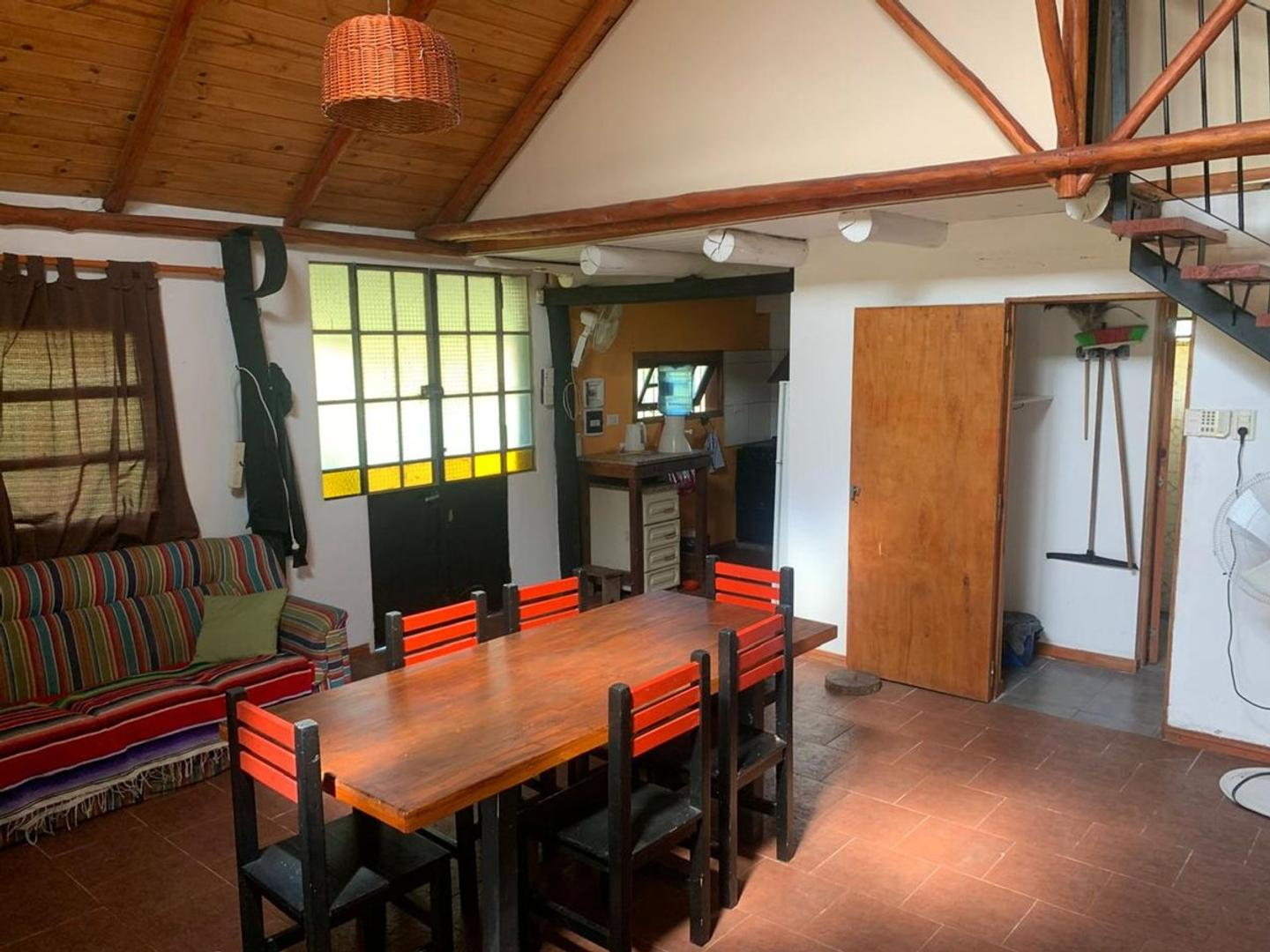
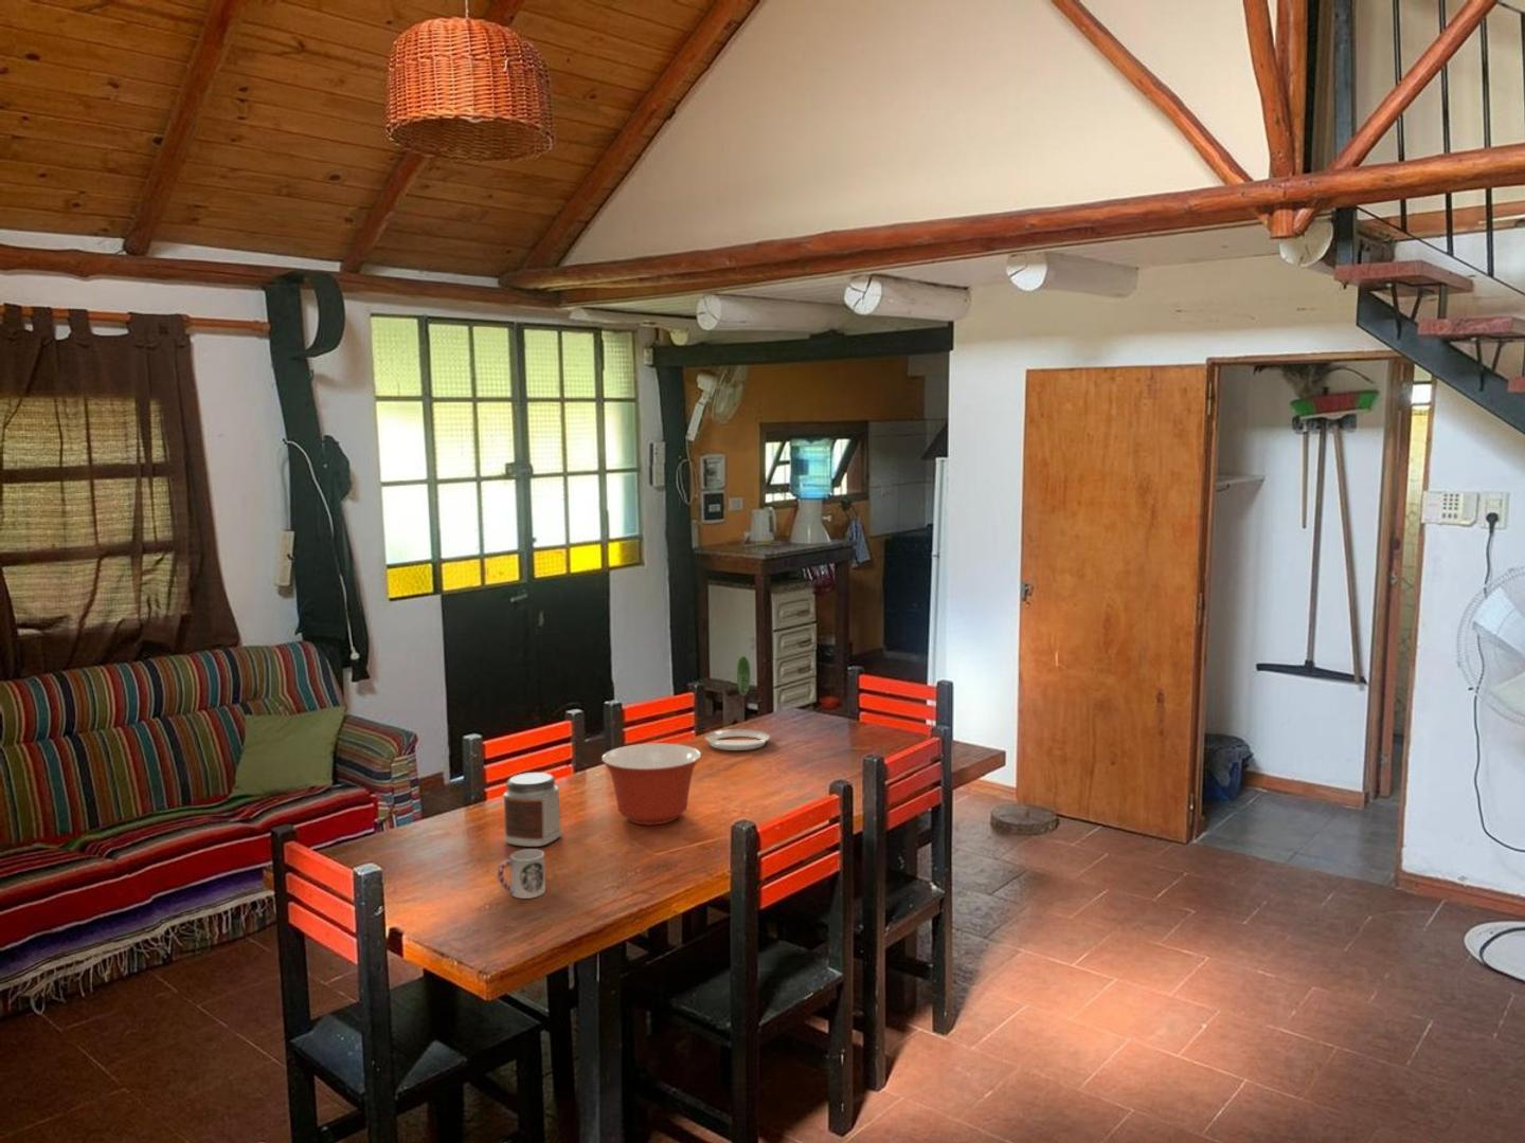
+ plate [704,656,771,752]
+ mixing bowl [600,742,702,826]
+ cup [496,848,546,899]
+ jar [502,772,563,848]
